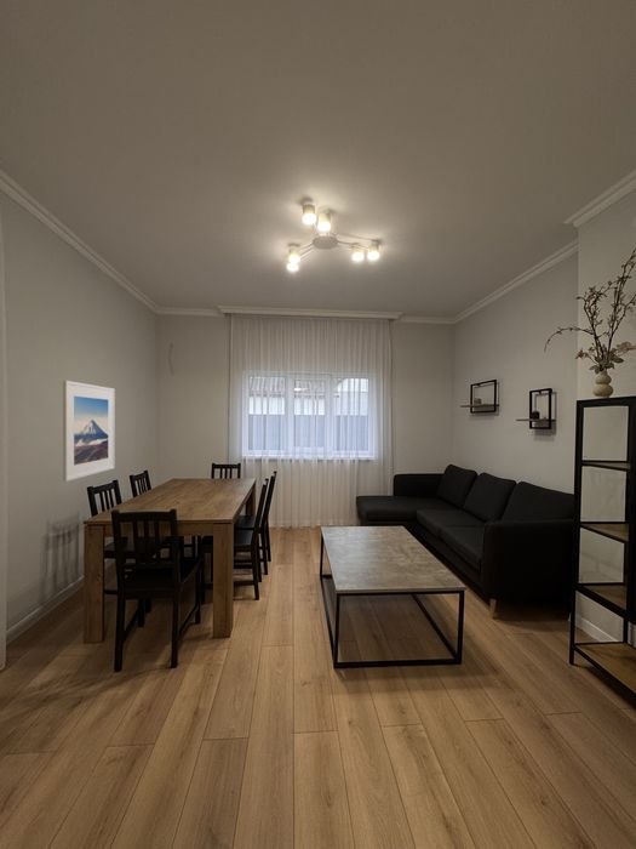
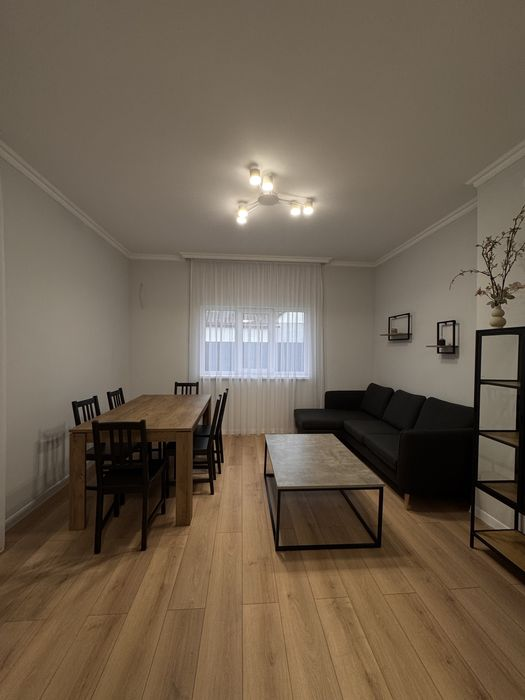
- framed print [62,380,116,483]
